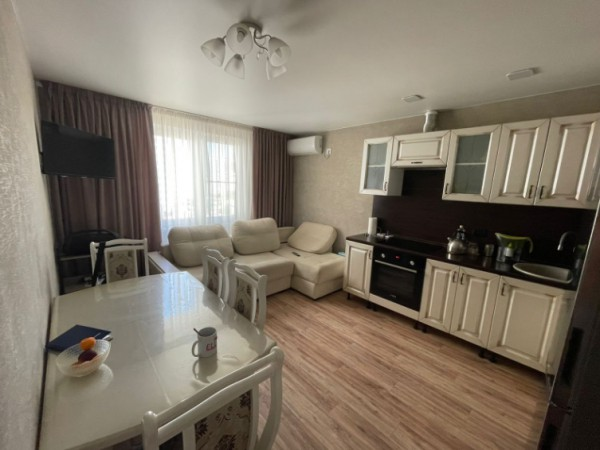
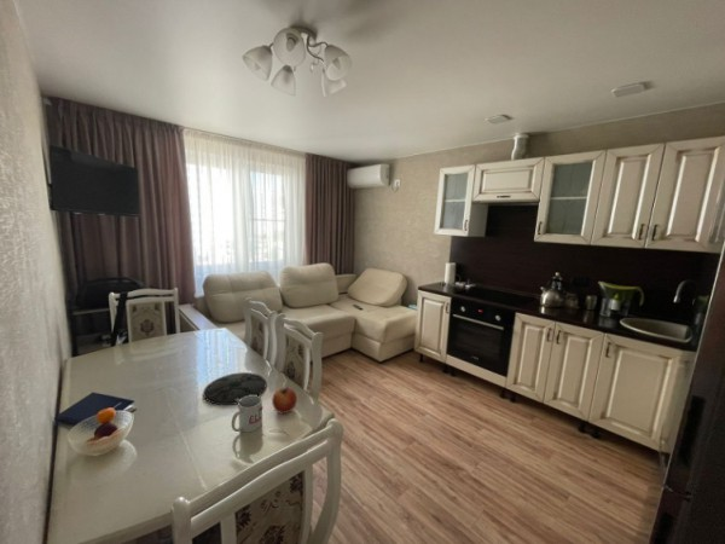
+ apple [271,386,298,415]
+ plate [202,371,268,406]
